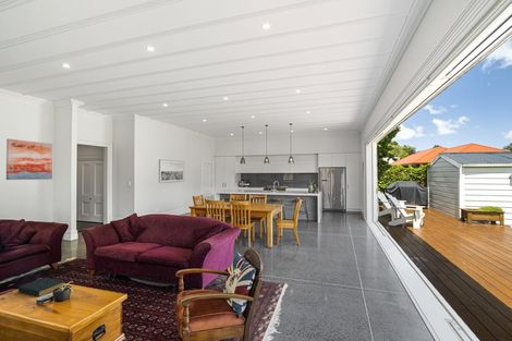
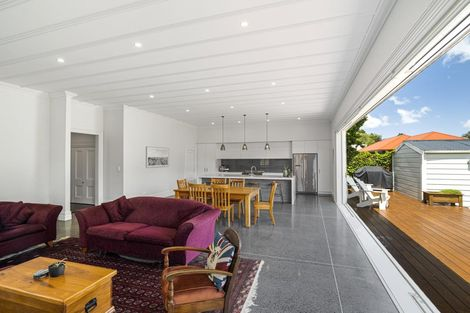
- wall art [5,137,53,181]
- hardback book [17,277,65,297]
